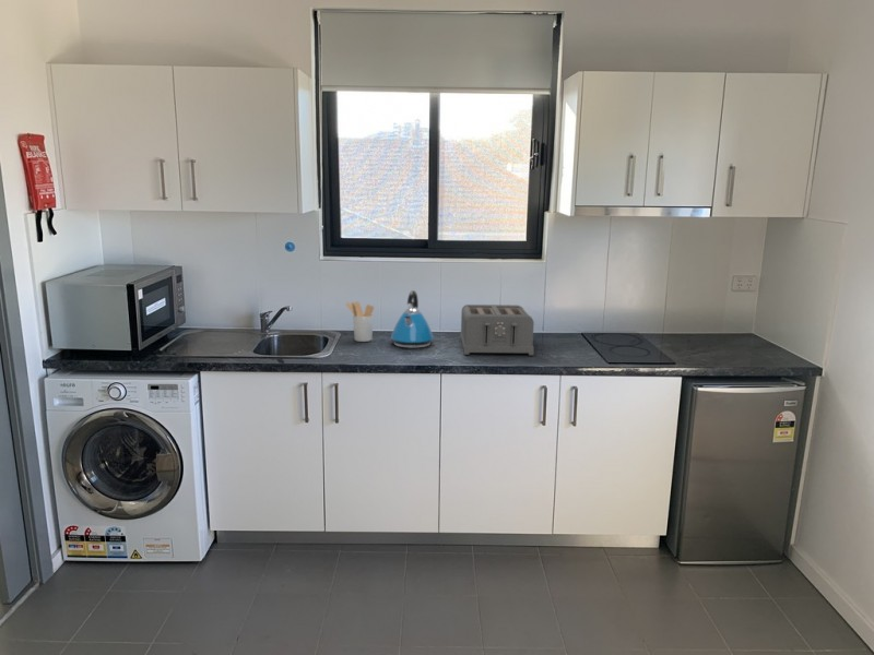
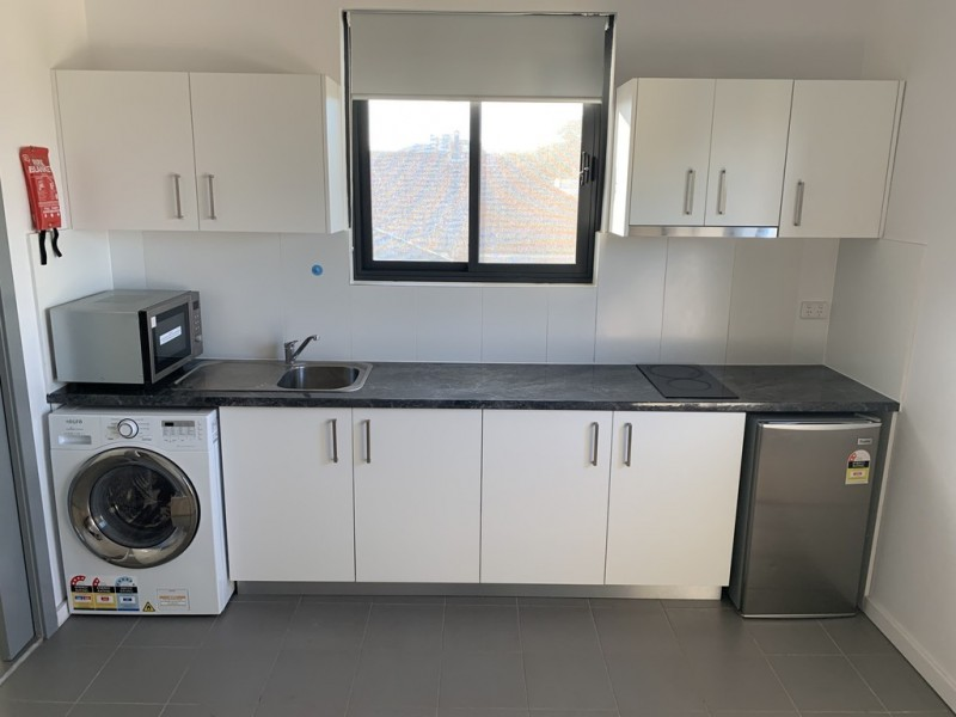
- utensil holder [345,300,375,343]
- toaster [459,303,535,356]
- kettle [390,289,435,349]
